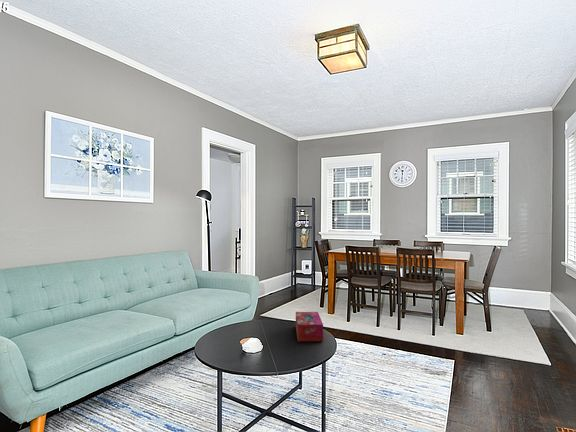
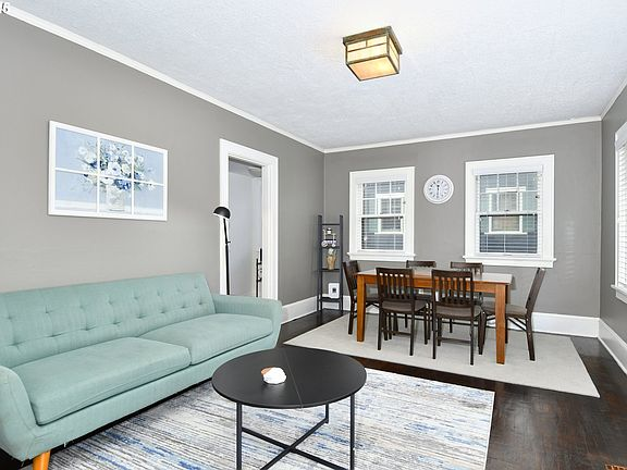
- tissue box [295,311,324,342]
